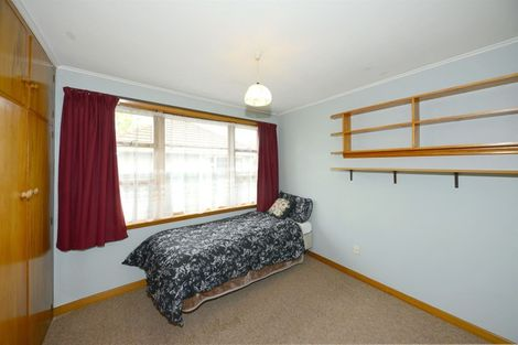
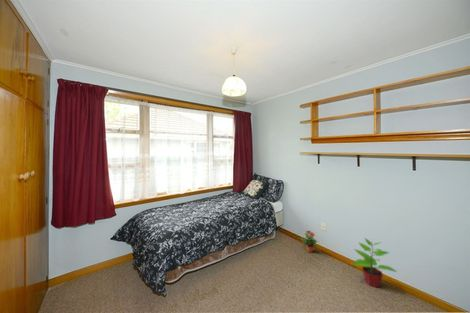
+ potted plant [352,237,398,288]
+ potted plant [299,229,319,253]
